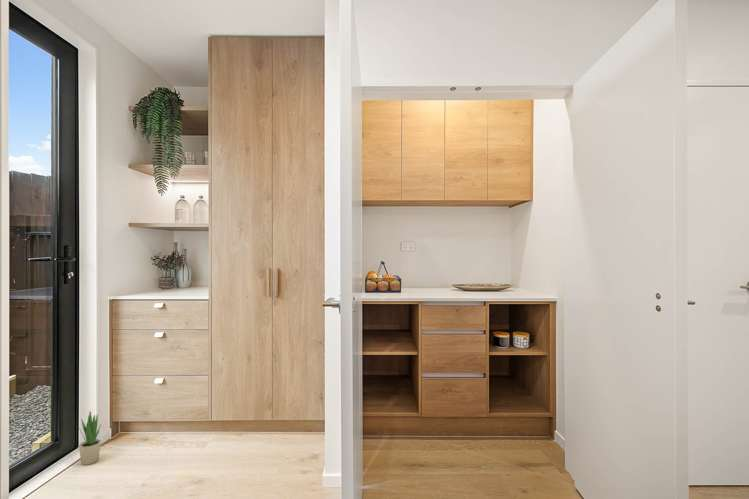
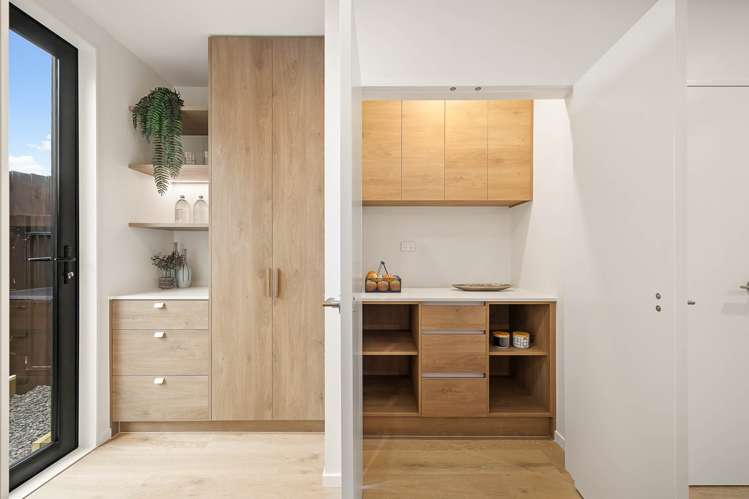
- potted plant [77,410,102,466]
